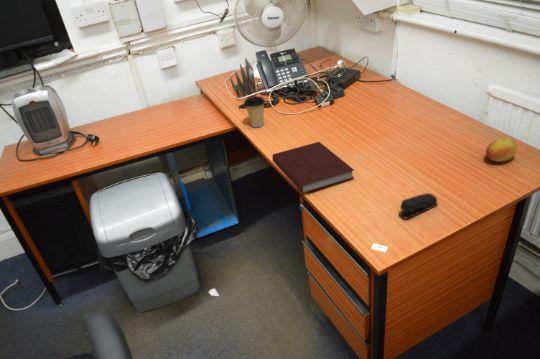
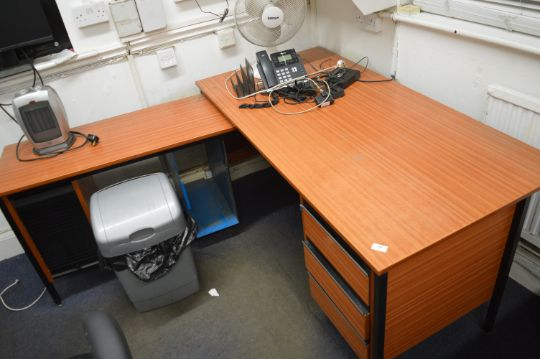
- fruit [485,137,518,163]
- stapler [398,192,439,220]
- notebook [271,141,355,195]
- coffee cup [243,95,266,128]
